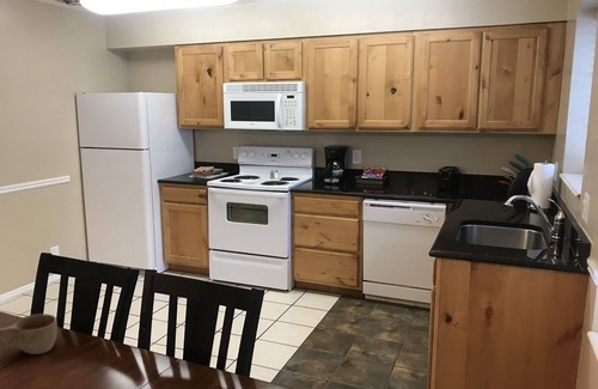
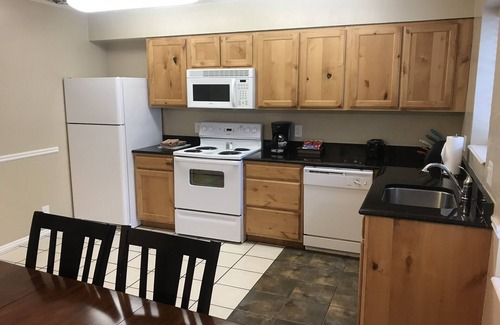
- cup [0,312,59,357]
